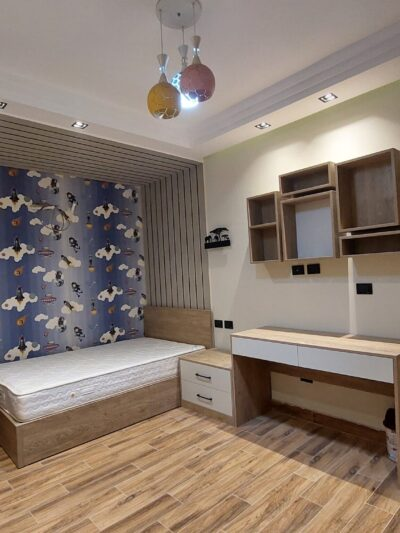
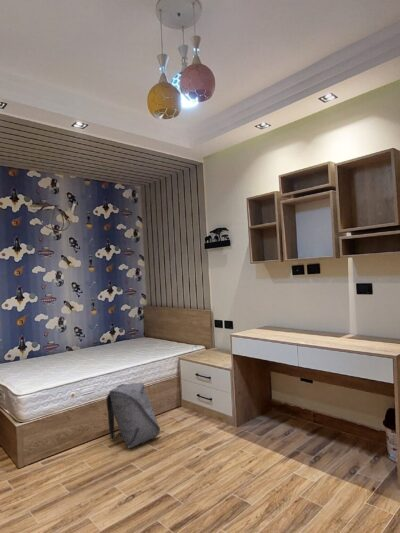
+ backpack [105,382,161,449]
